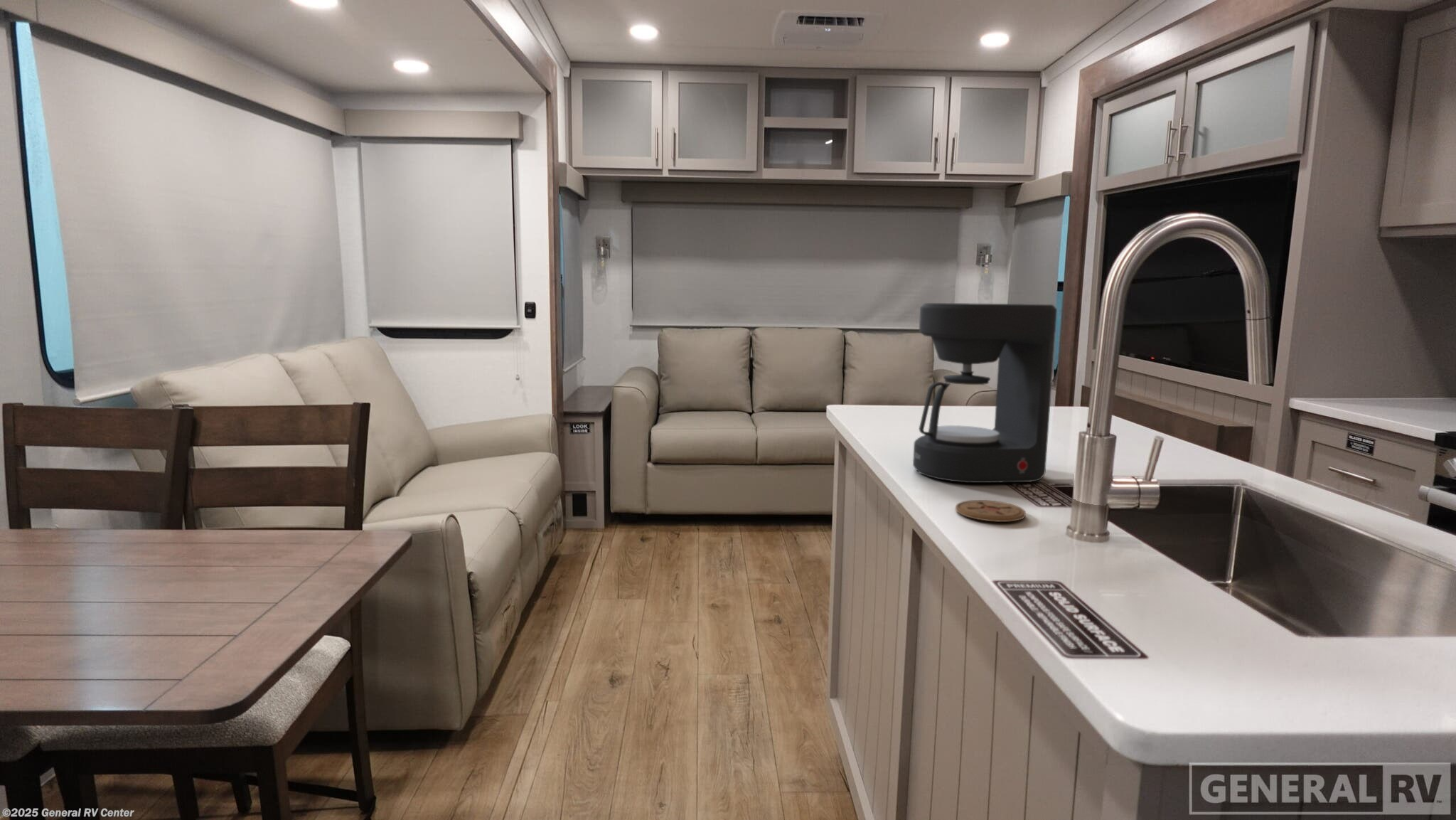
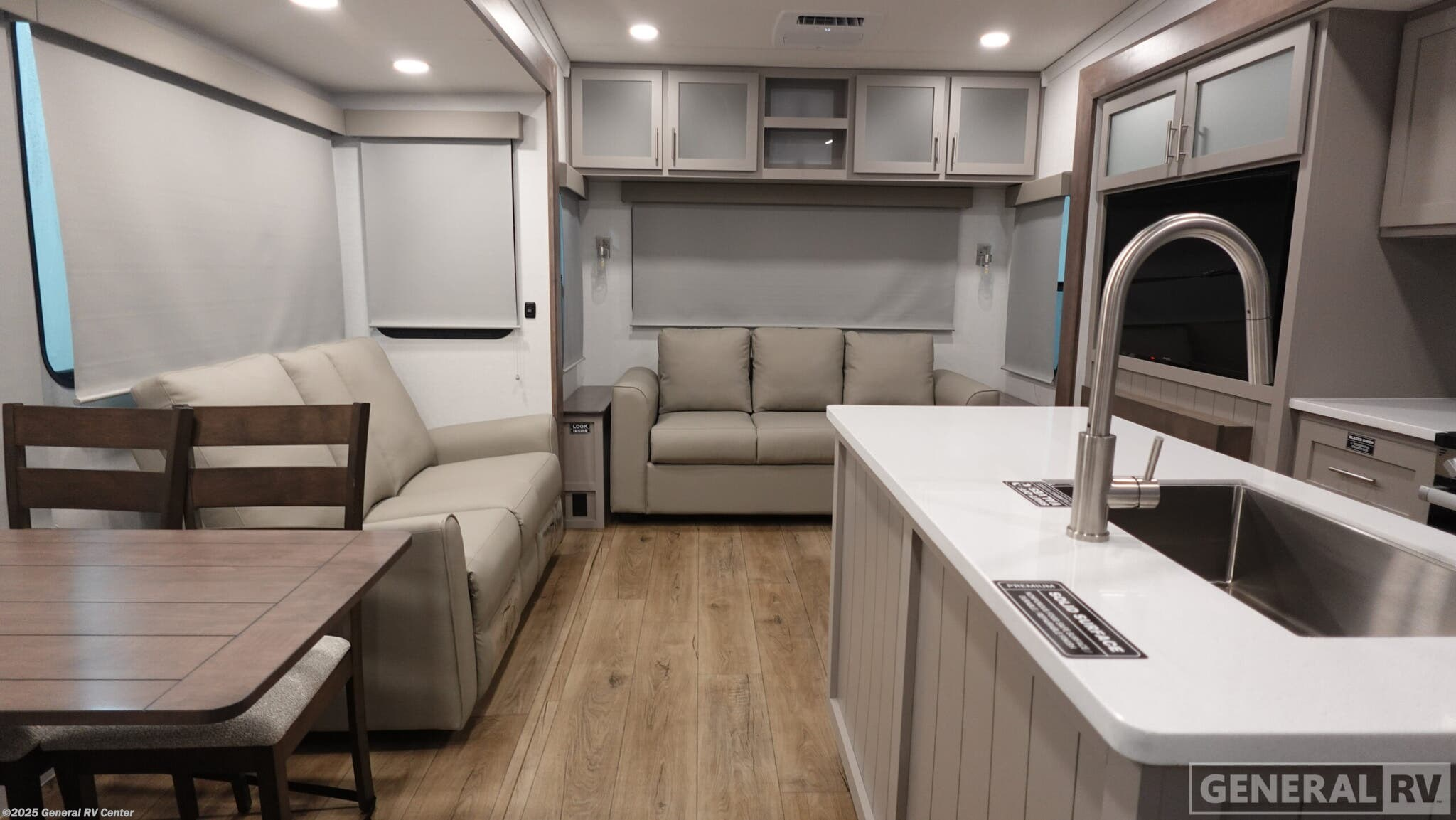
- coaster [955,499,1027,523]
- coffee maker [912,302,1058,484]
